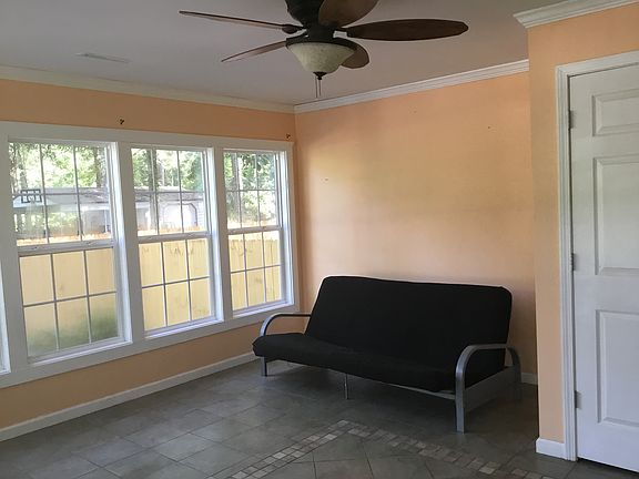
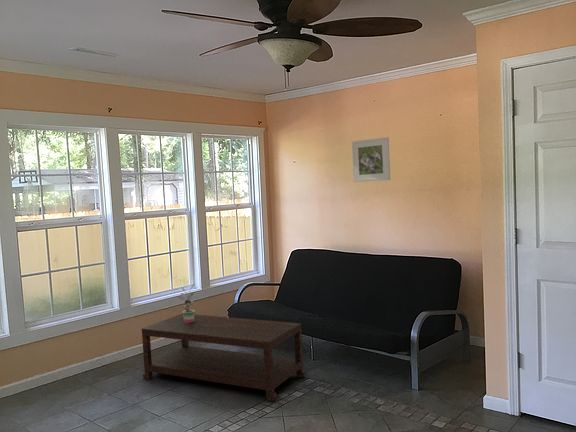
+ coffee table [141,313,307,402]
+ potted plant [177,284,196,323]
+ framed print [351,136,391,183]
